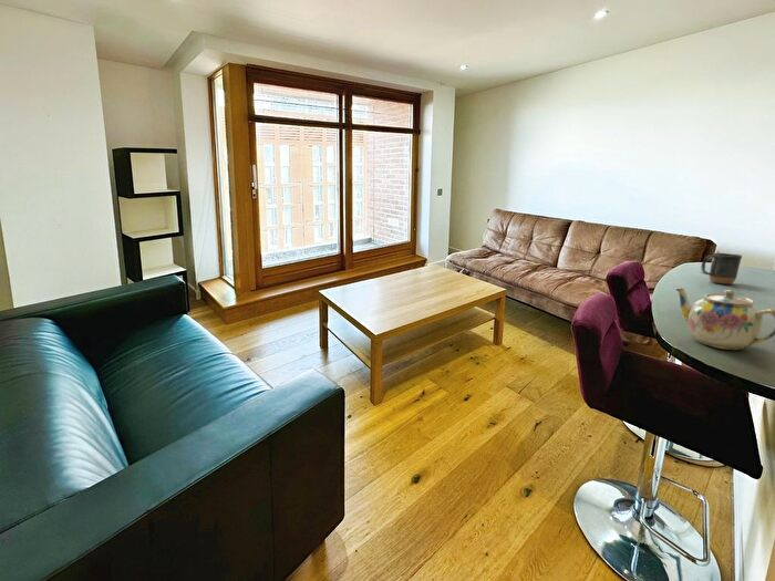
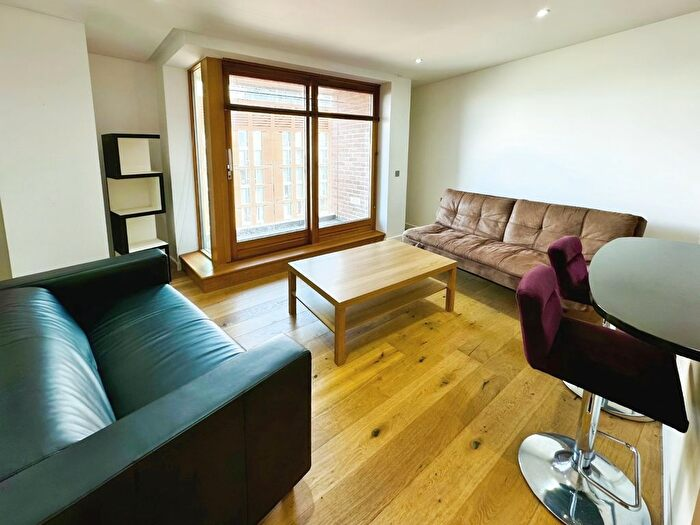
- mug [700,250,743,286]
- teapot [674,287,775,351]
